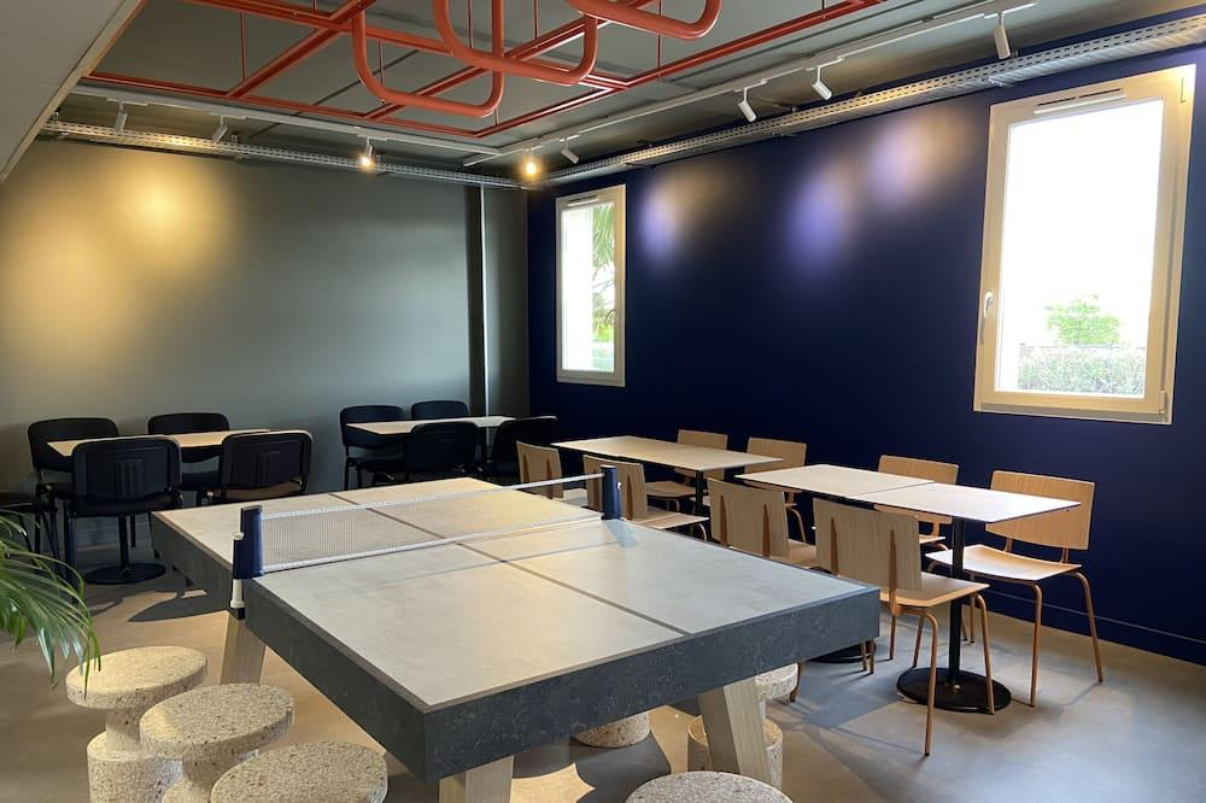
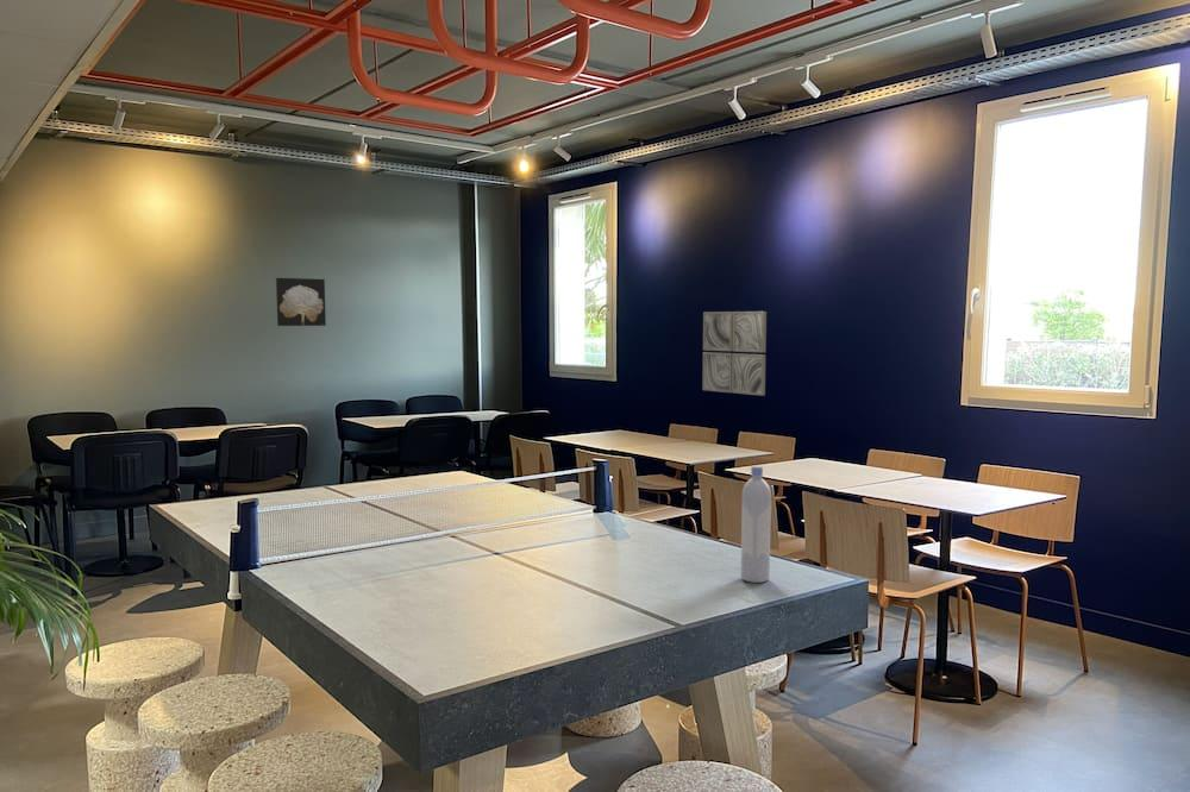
+ wall art [275,277,327,327]
+ wall art [701,310,768,397]
+ bottle [740,465,772,584]
